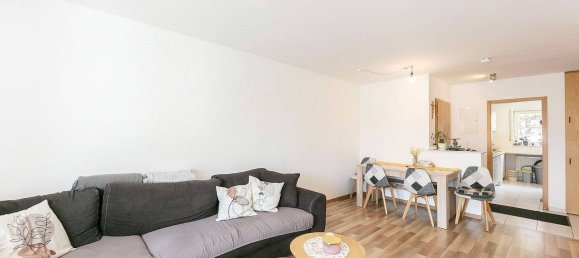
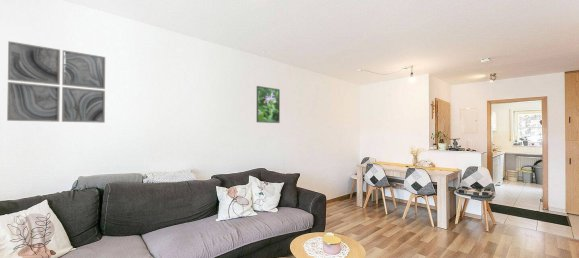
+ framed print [256,85,281,124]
+ wall art [6,40,106,124]
